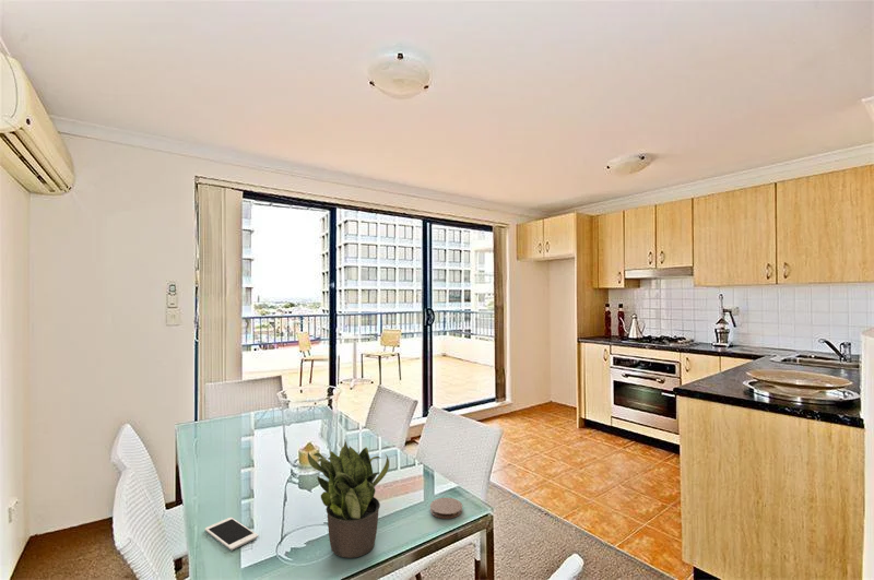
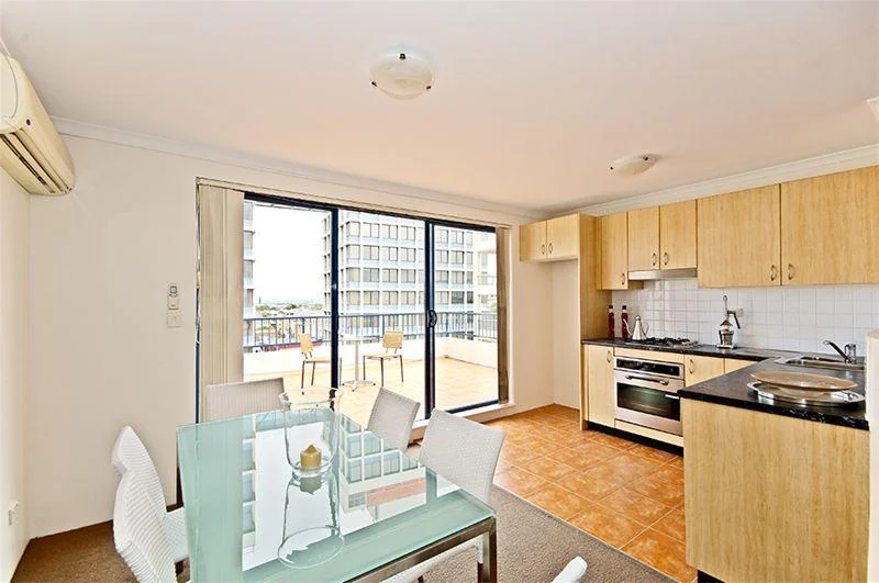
- potted plant [307,440,390,559]
- coaster [429,497,463,520]
- cell phone [203,517,259,552]
